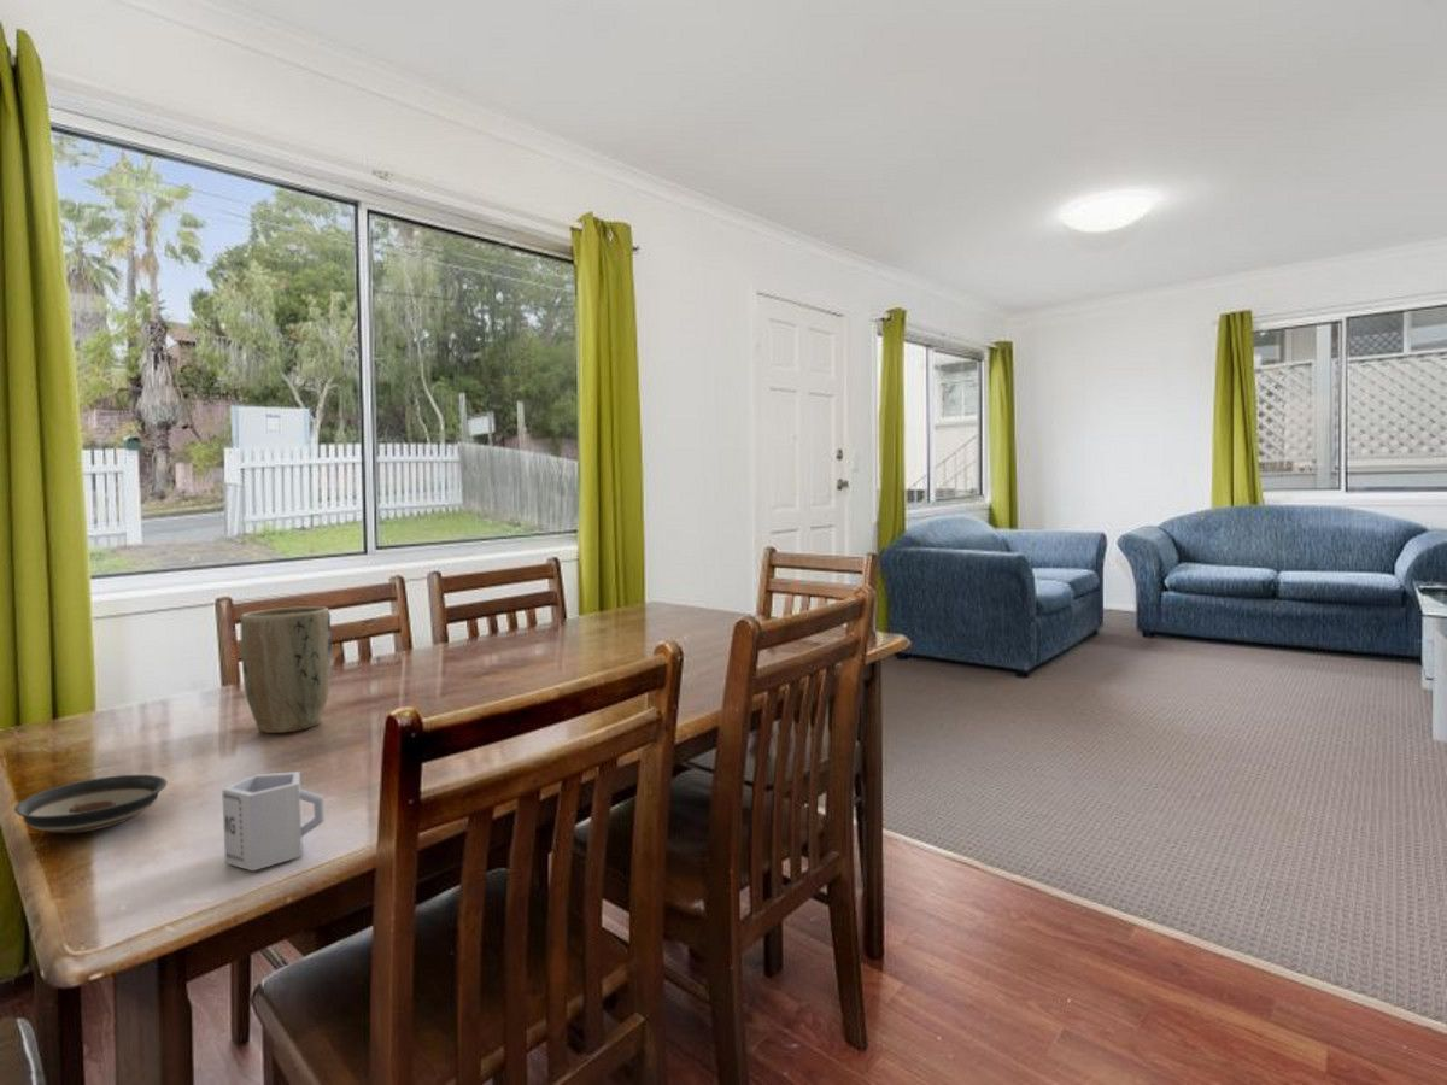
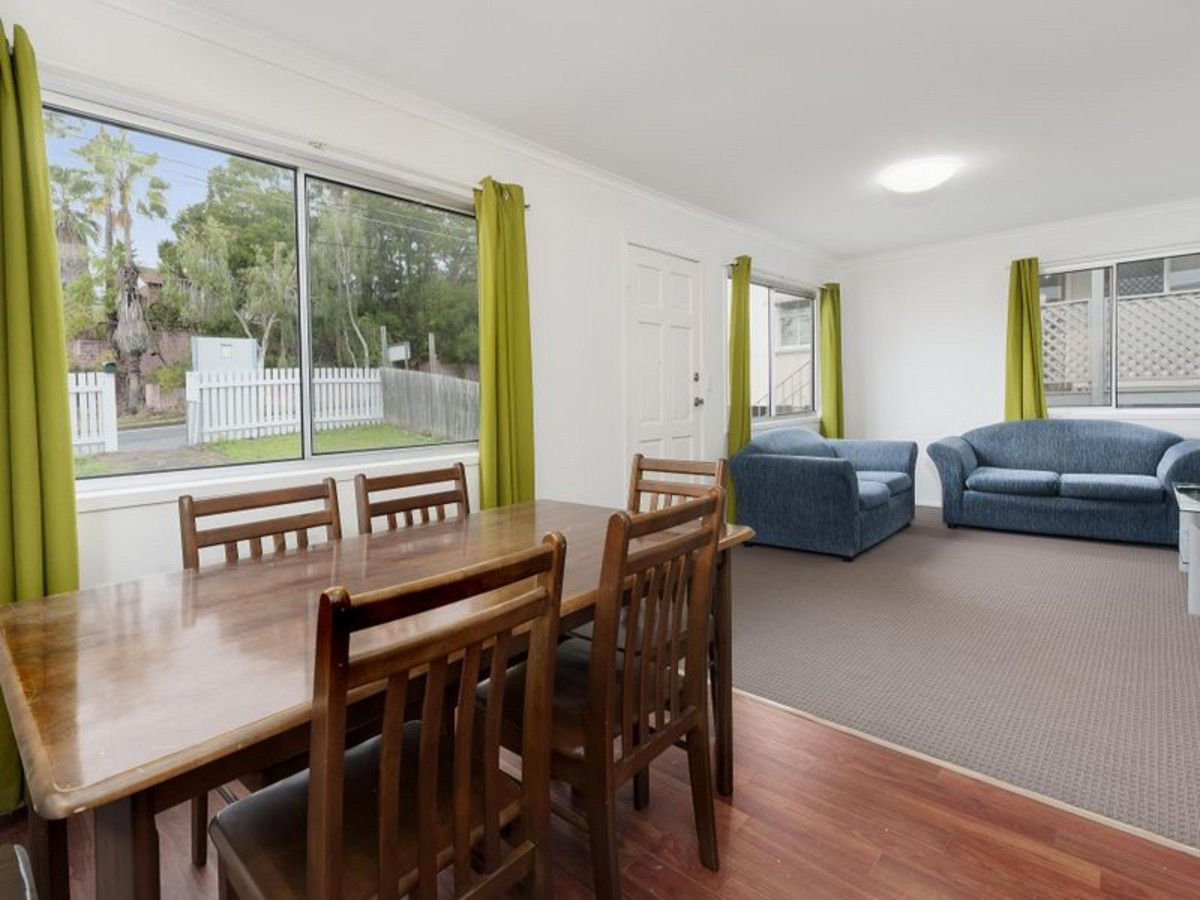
- cup [221,770,326,872]
- saucer [13,774,169,834]
- plant pot [240,605,334,734]
